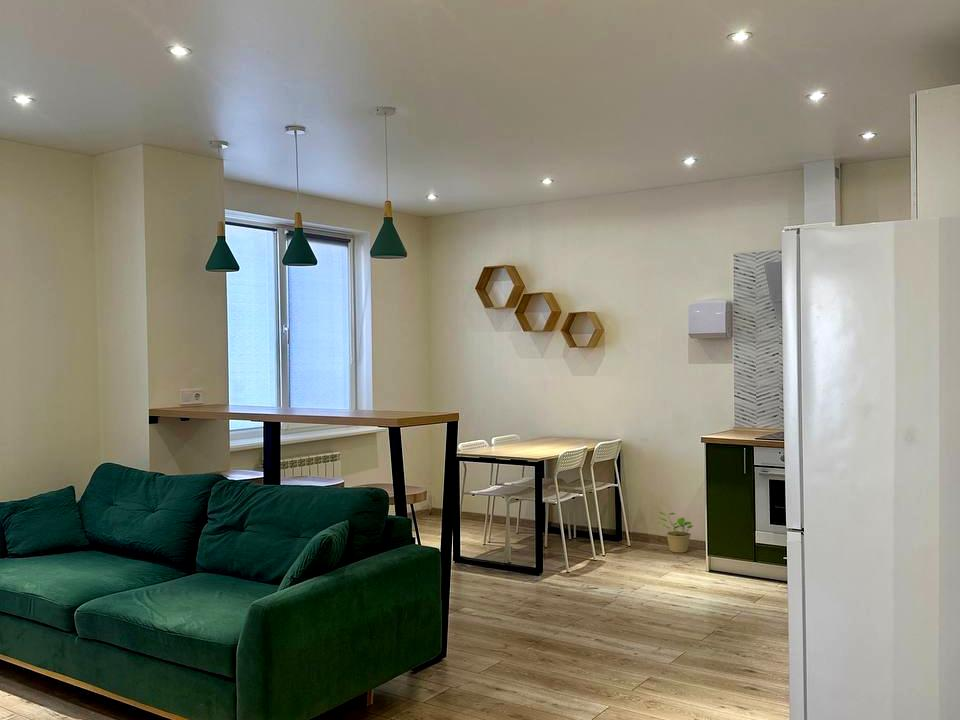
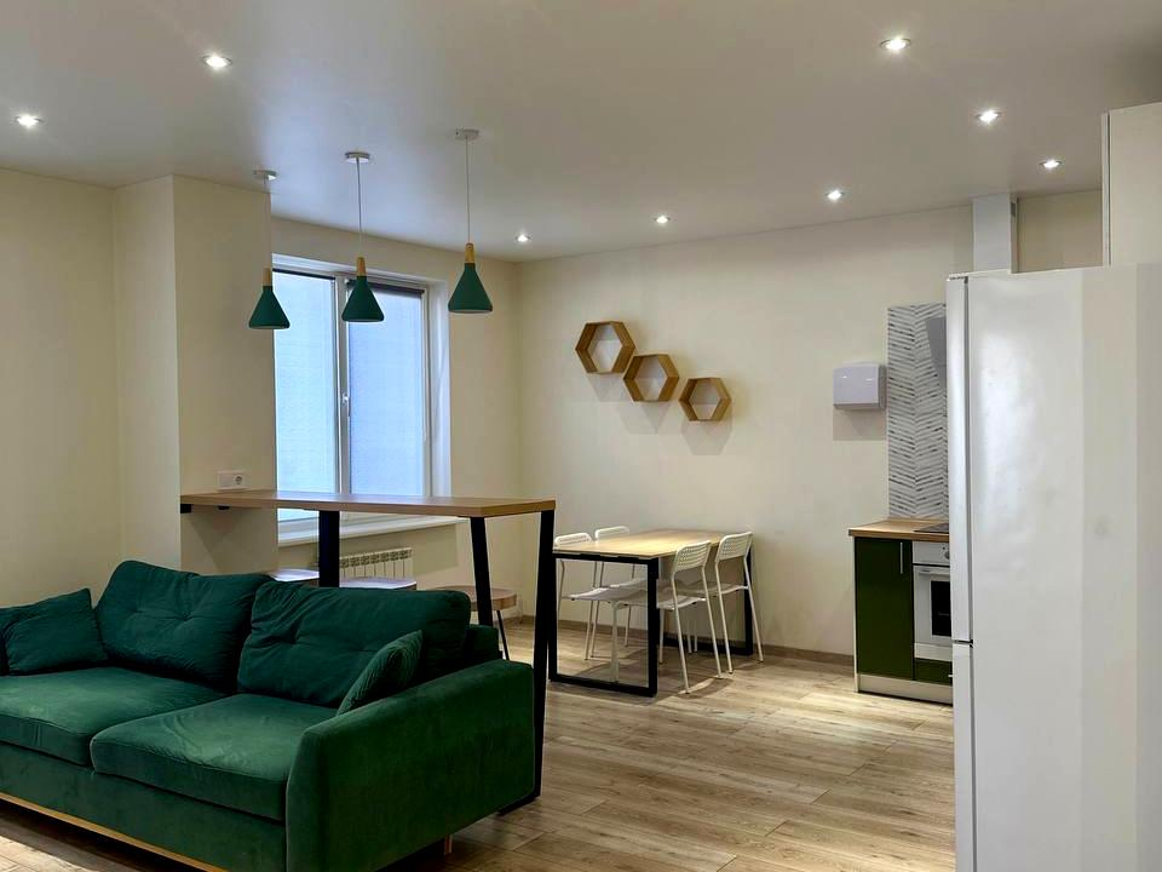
- potted plant [657,510,694,554]
